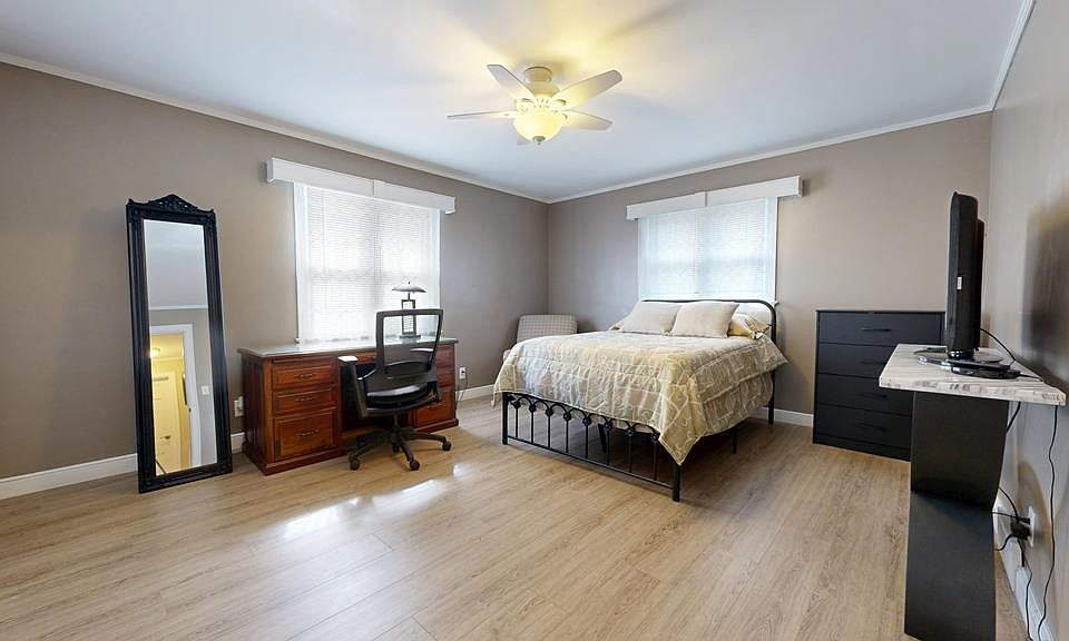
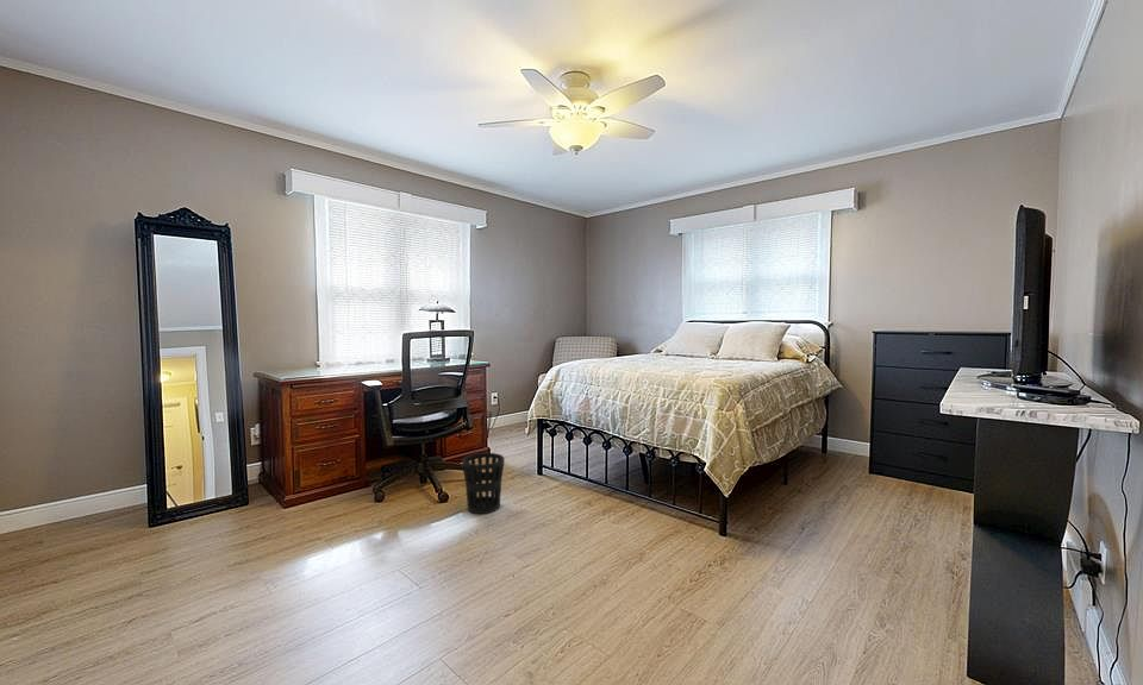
+ wastebasket [461,452,506,515]
